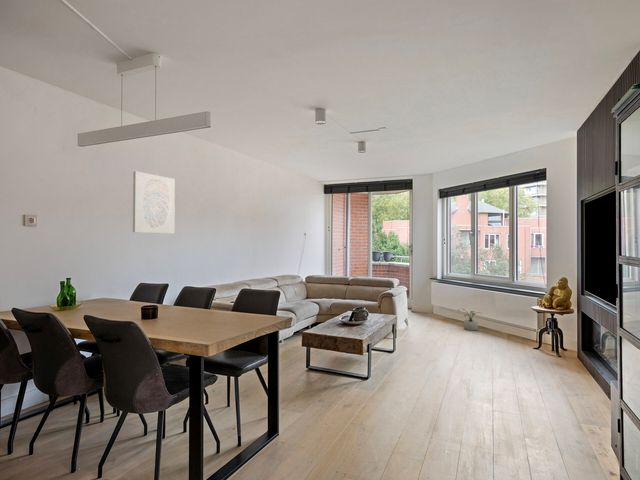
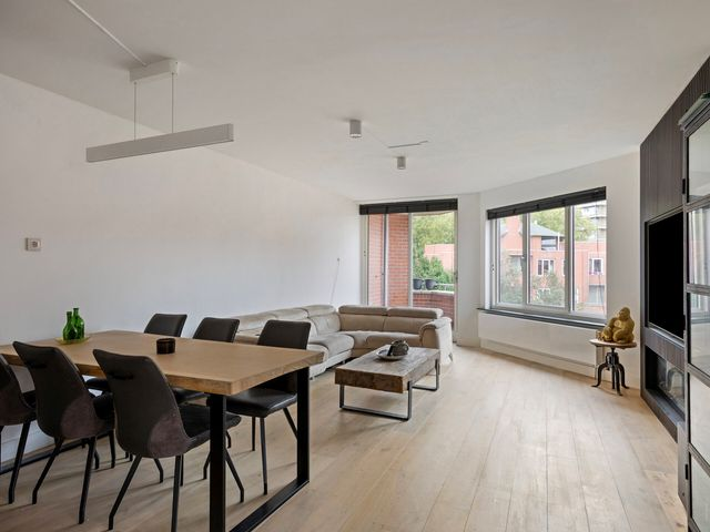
- potted plant [458,308,483,332]
- wall art [132,170,176,235]
